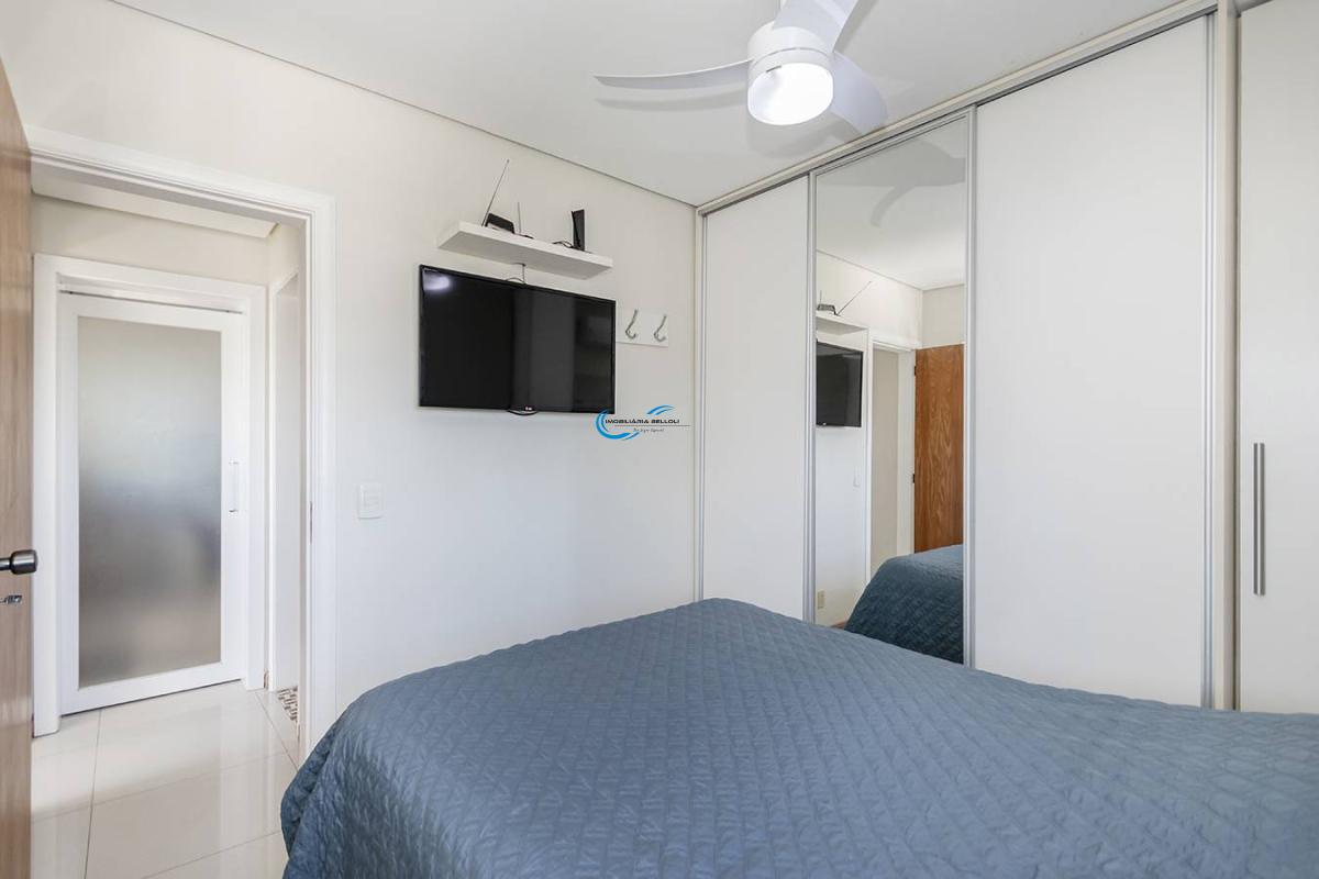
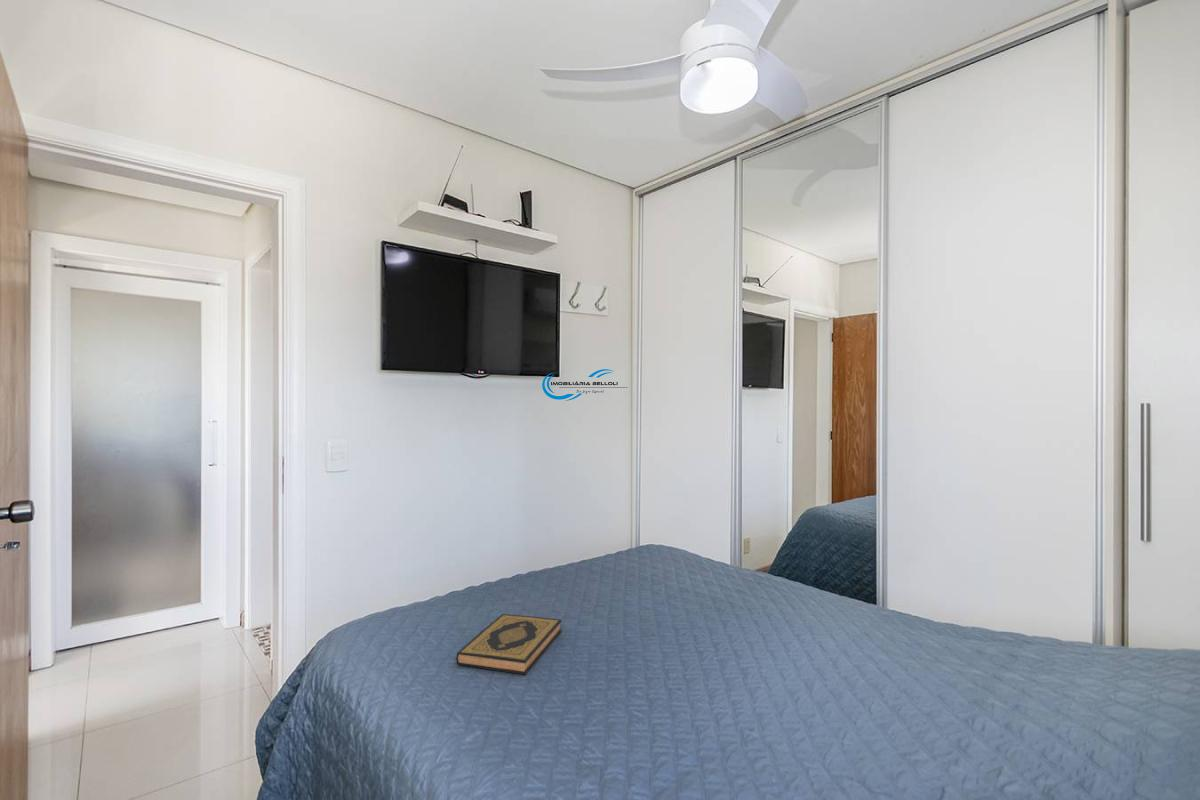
+ hardback book [455,613,563,676]
